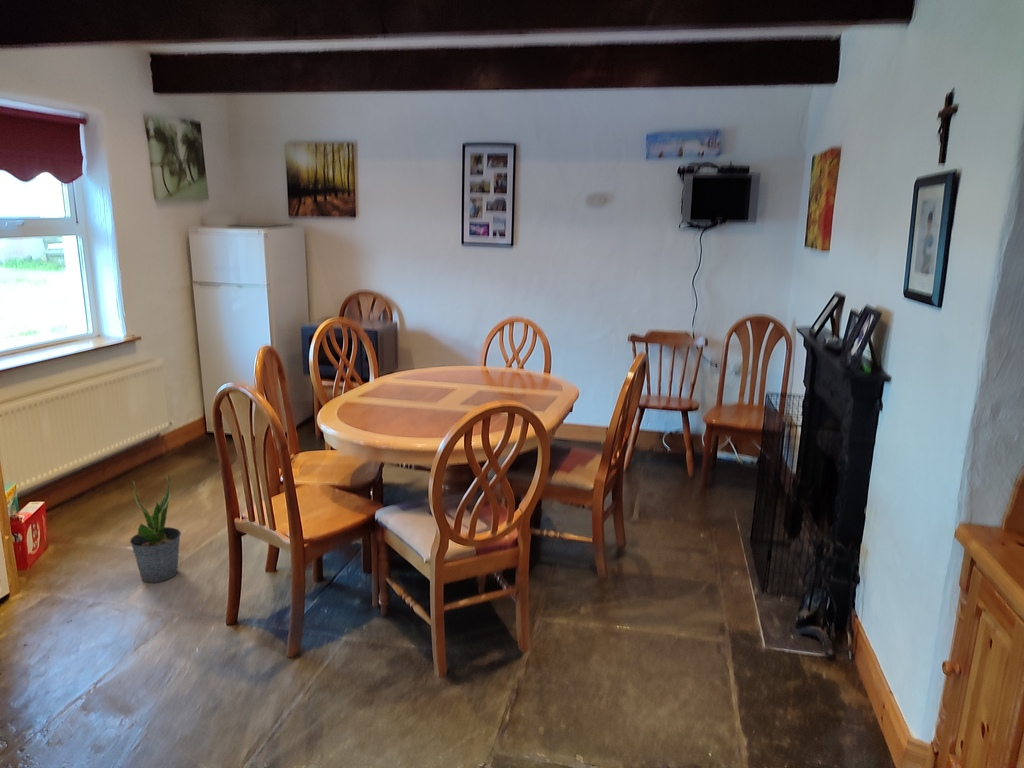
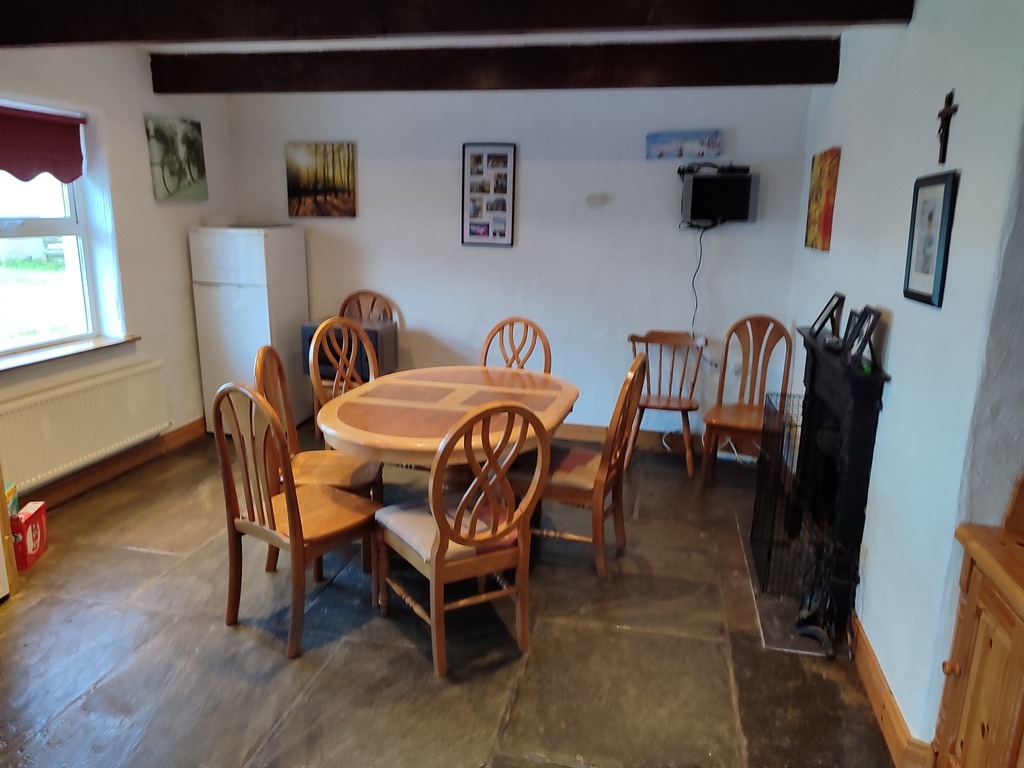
- potted plant [129,473,182,584]
